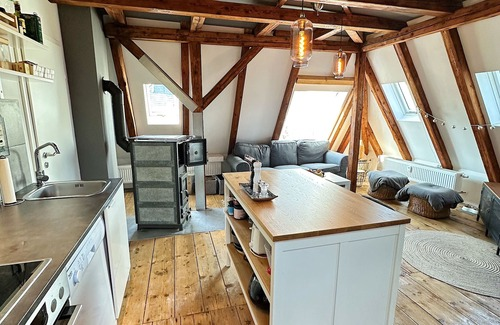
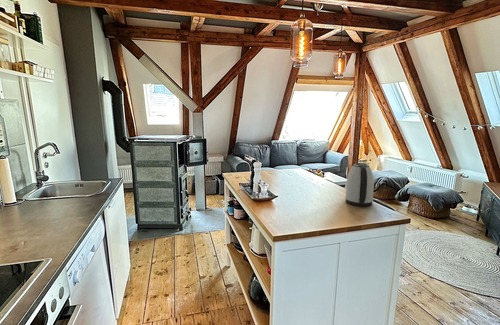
+ kettle [344,162,375,207]
